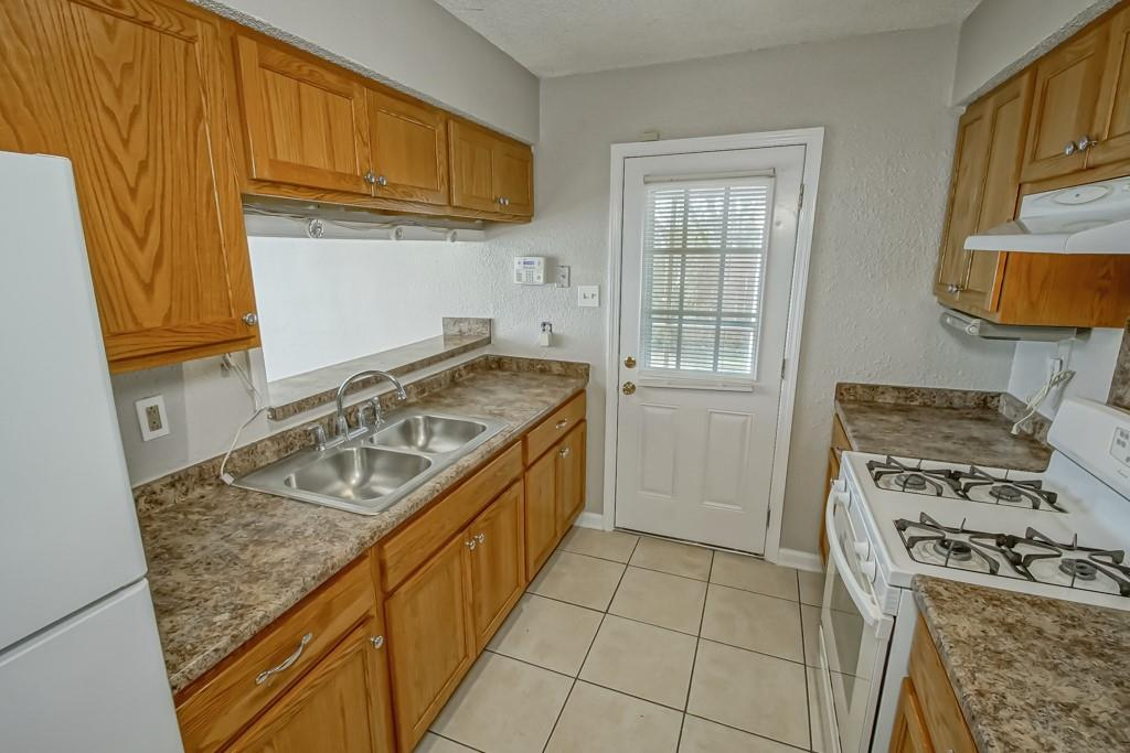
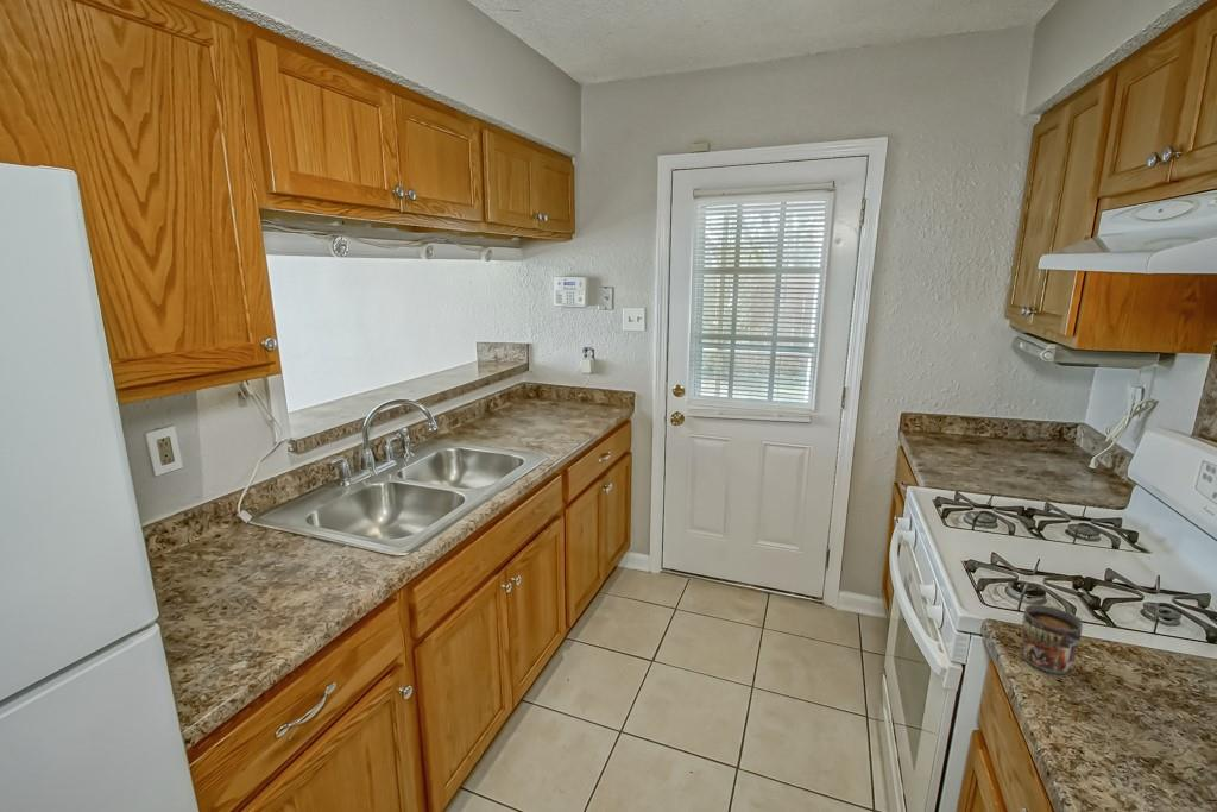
+ mug [1021,604,1084,675]
